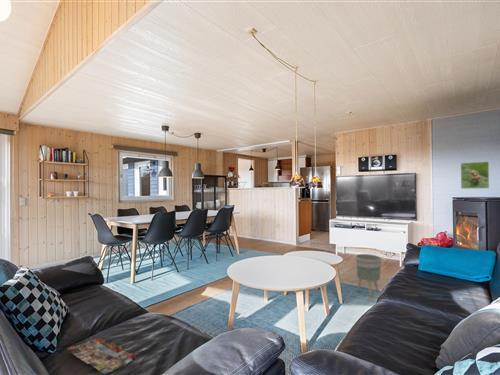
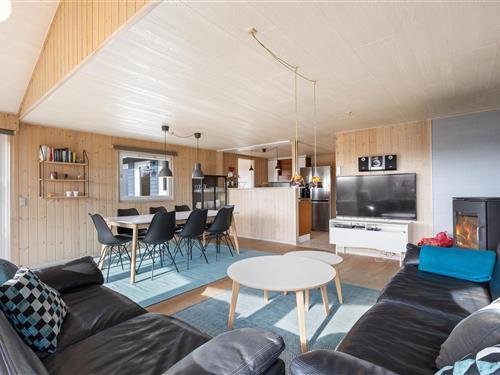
- planter [354,253,382,299]
- magazine [65,336,137,375]
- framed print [460,161,490,190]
